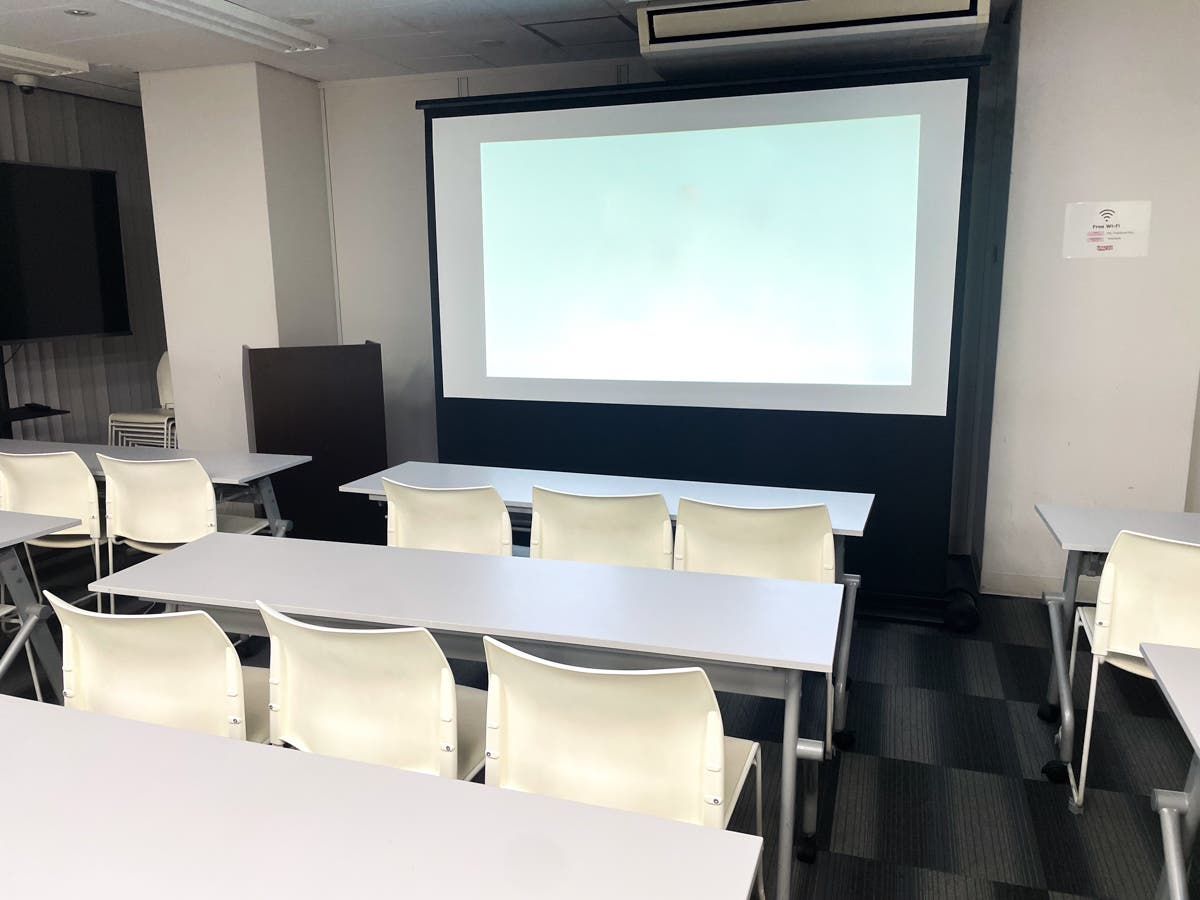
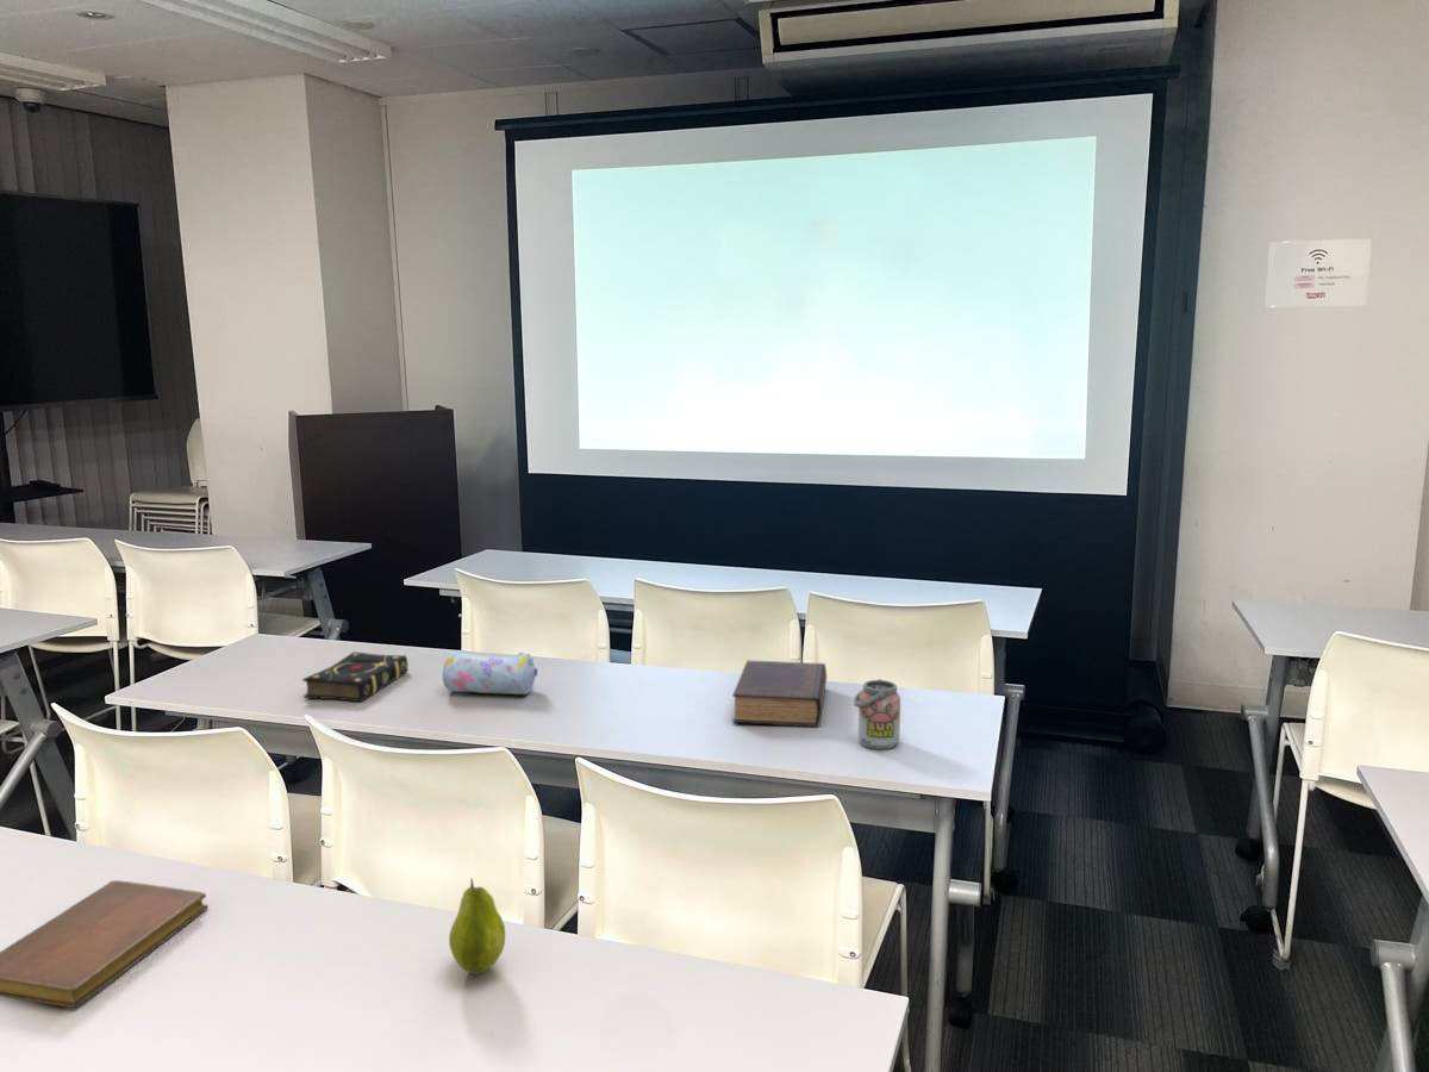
+ book [731,659,828,728]
+ pencil case [442,650,538,696]
+ beverage can [851,678,901,750]
+ book [301,650,410,703]
+ notebook [0,879,210,1009]
+ fruit [448,877,506,976]
